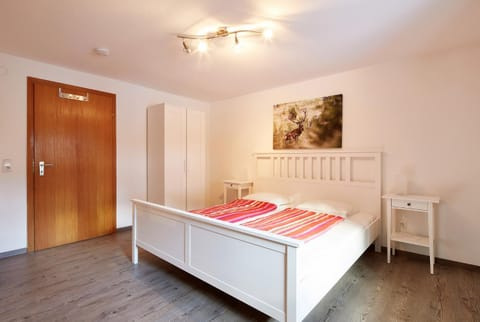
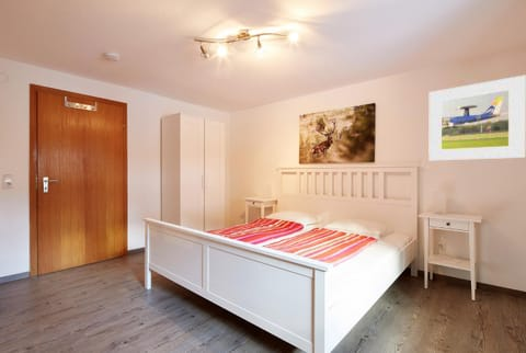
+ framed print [427,75,526,161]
